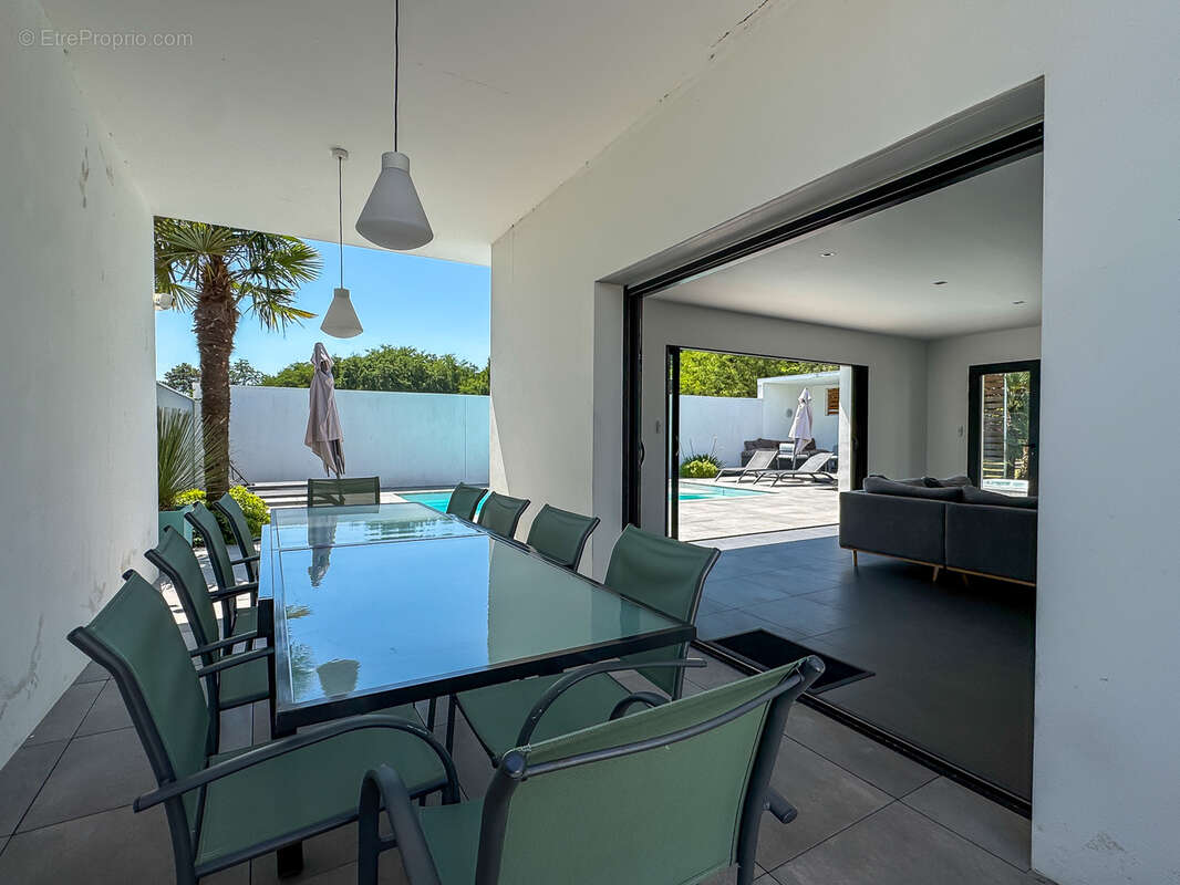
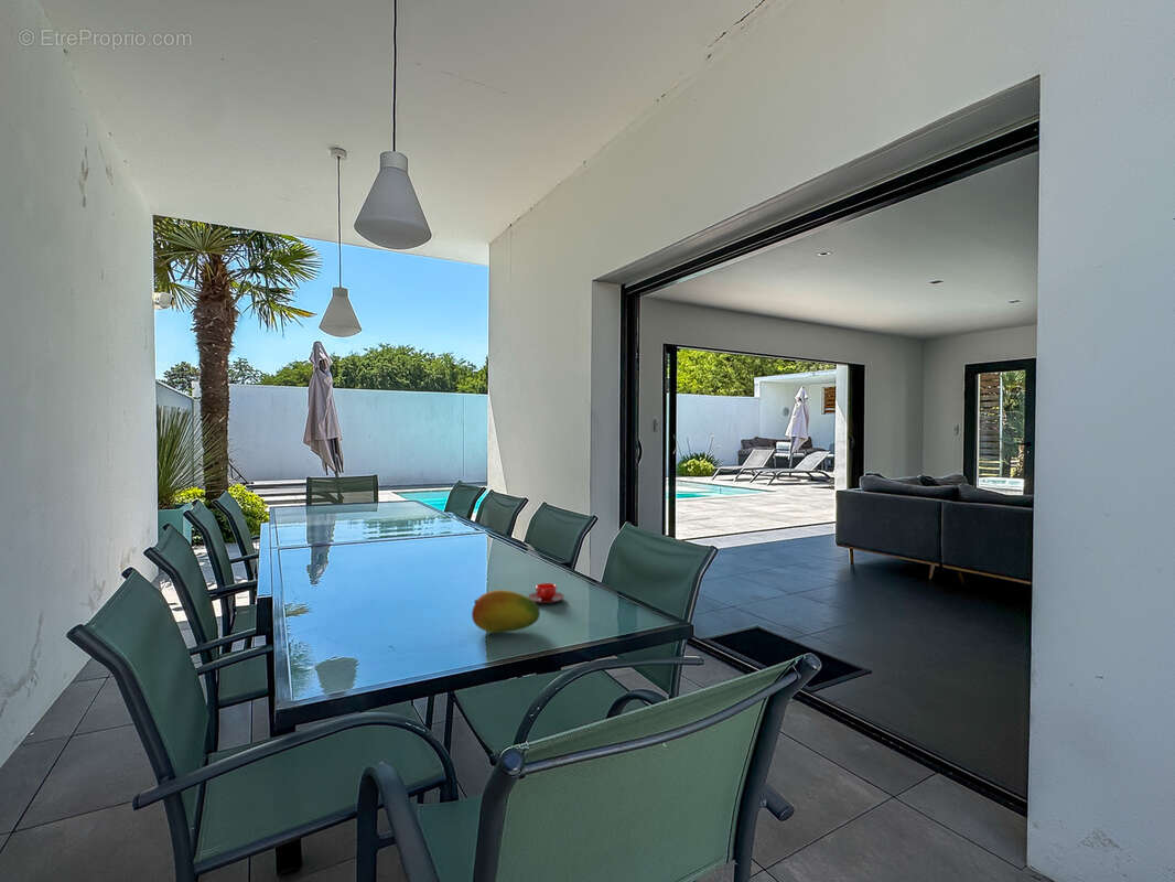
+ teacup [527,582,565,604]
+ fruit [471,589,541,634]
